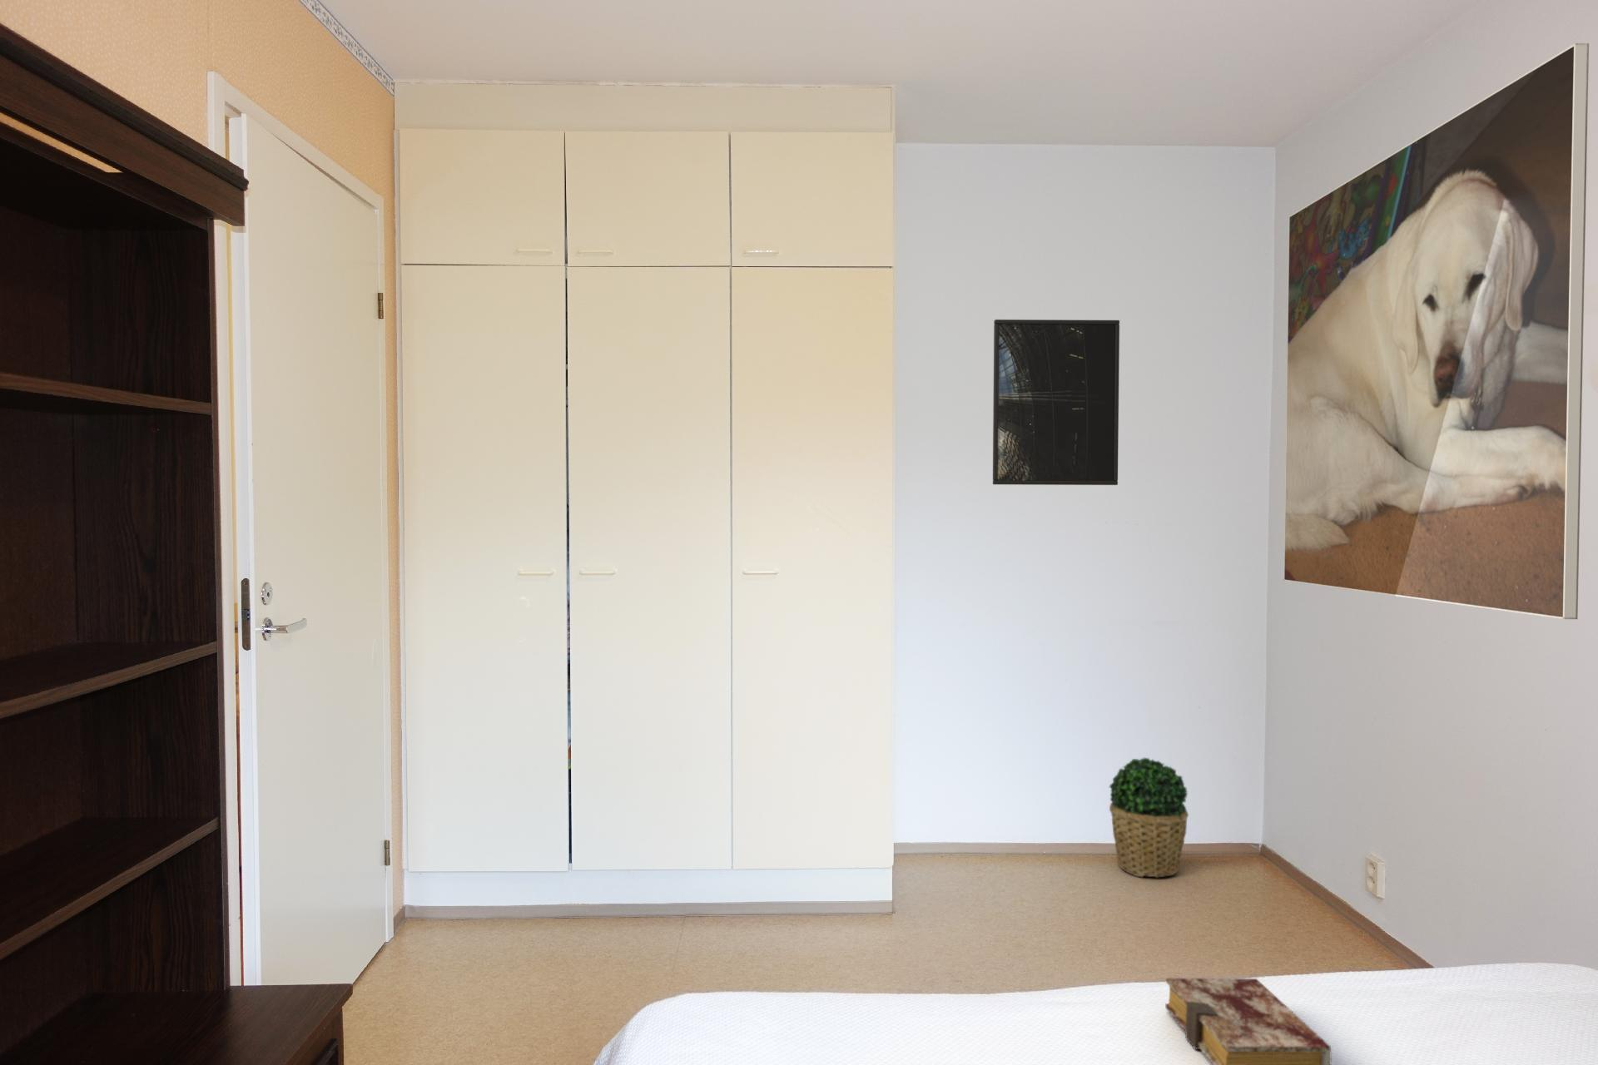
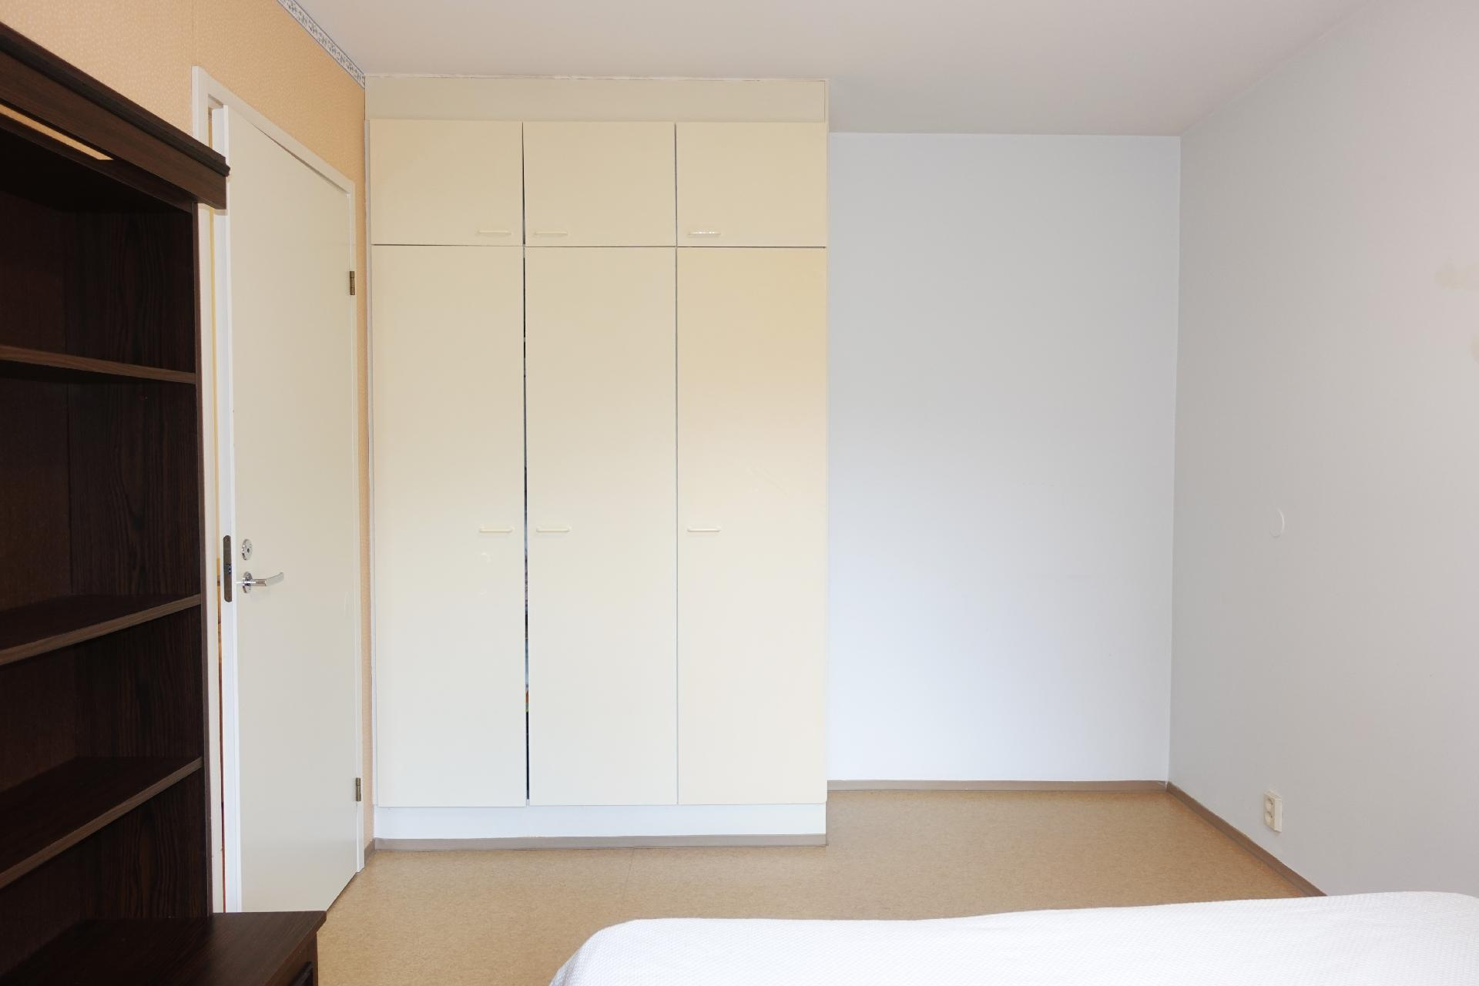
- book [1164,978,1333,1065]
- potted plant [1108,757,1189,878]
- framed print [992,319,1120,486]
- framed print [1283,43,1590,619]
